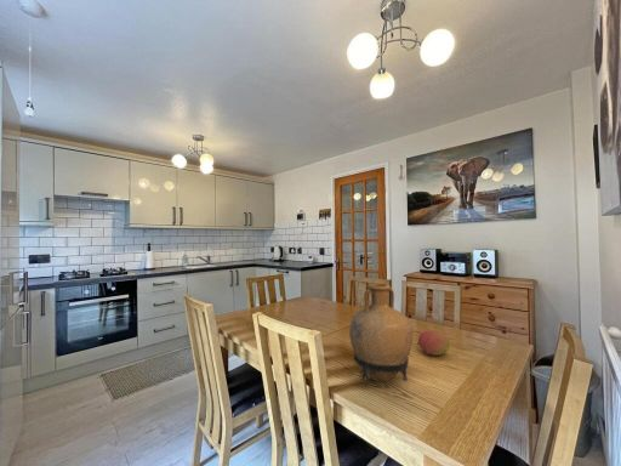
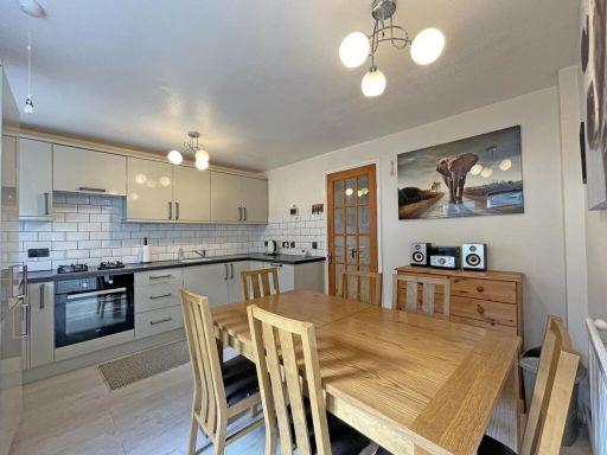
- fruit [416,329,451,357]
- vase [348,283,414,390]
